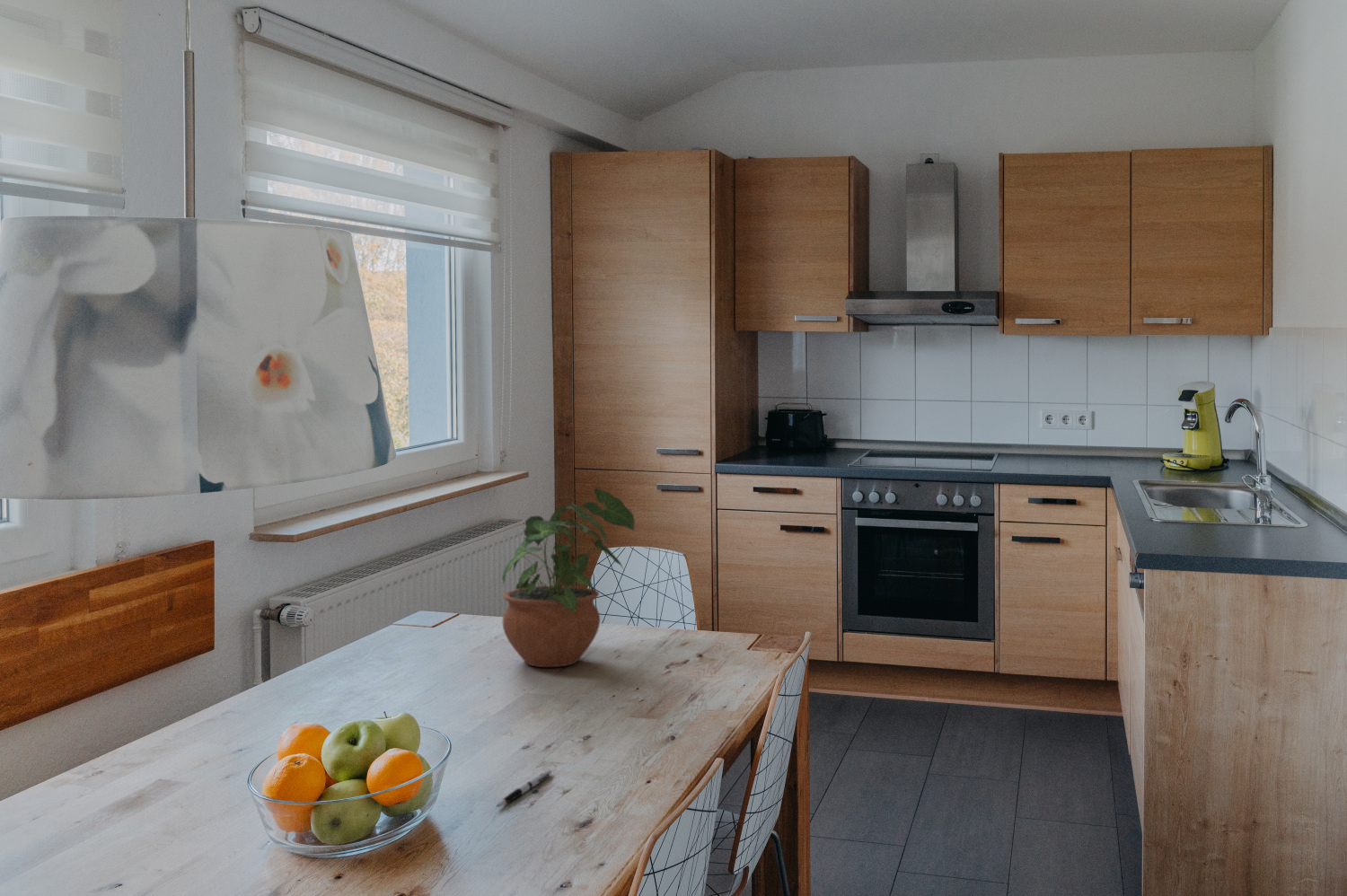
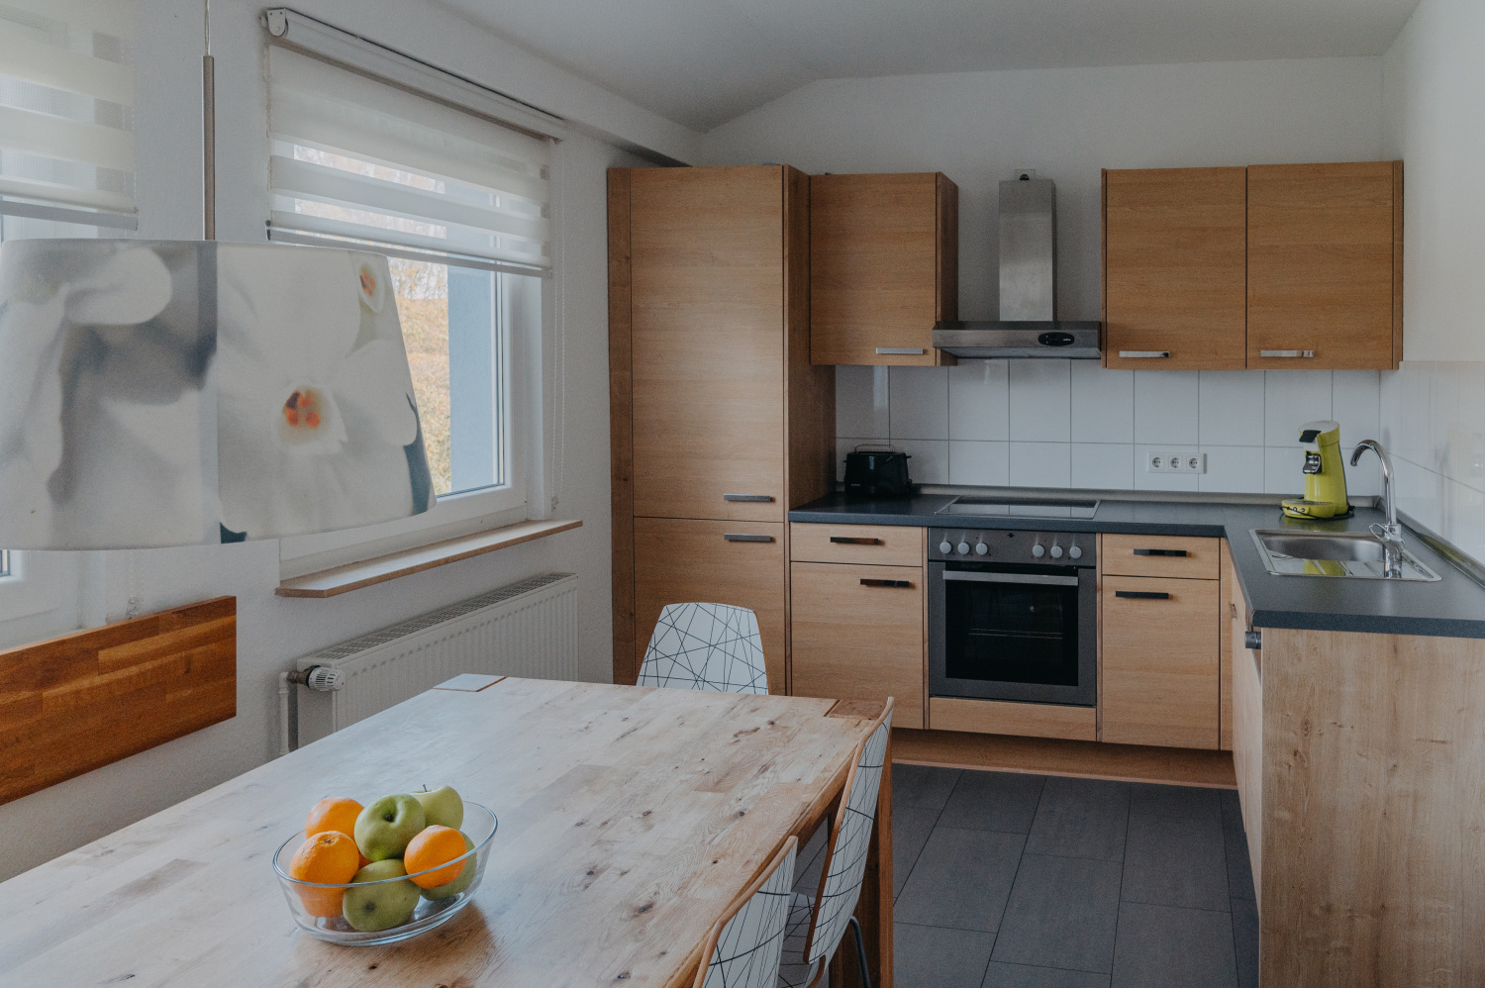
- potted plant [501,488,636,668]
- pen [496,769,552,808]
